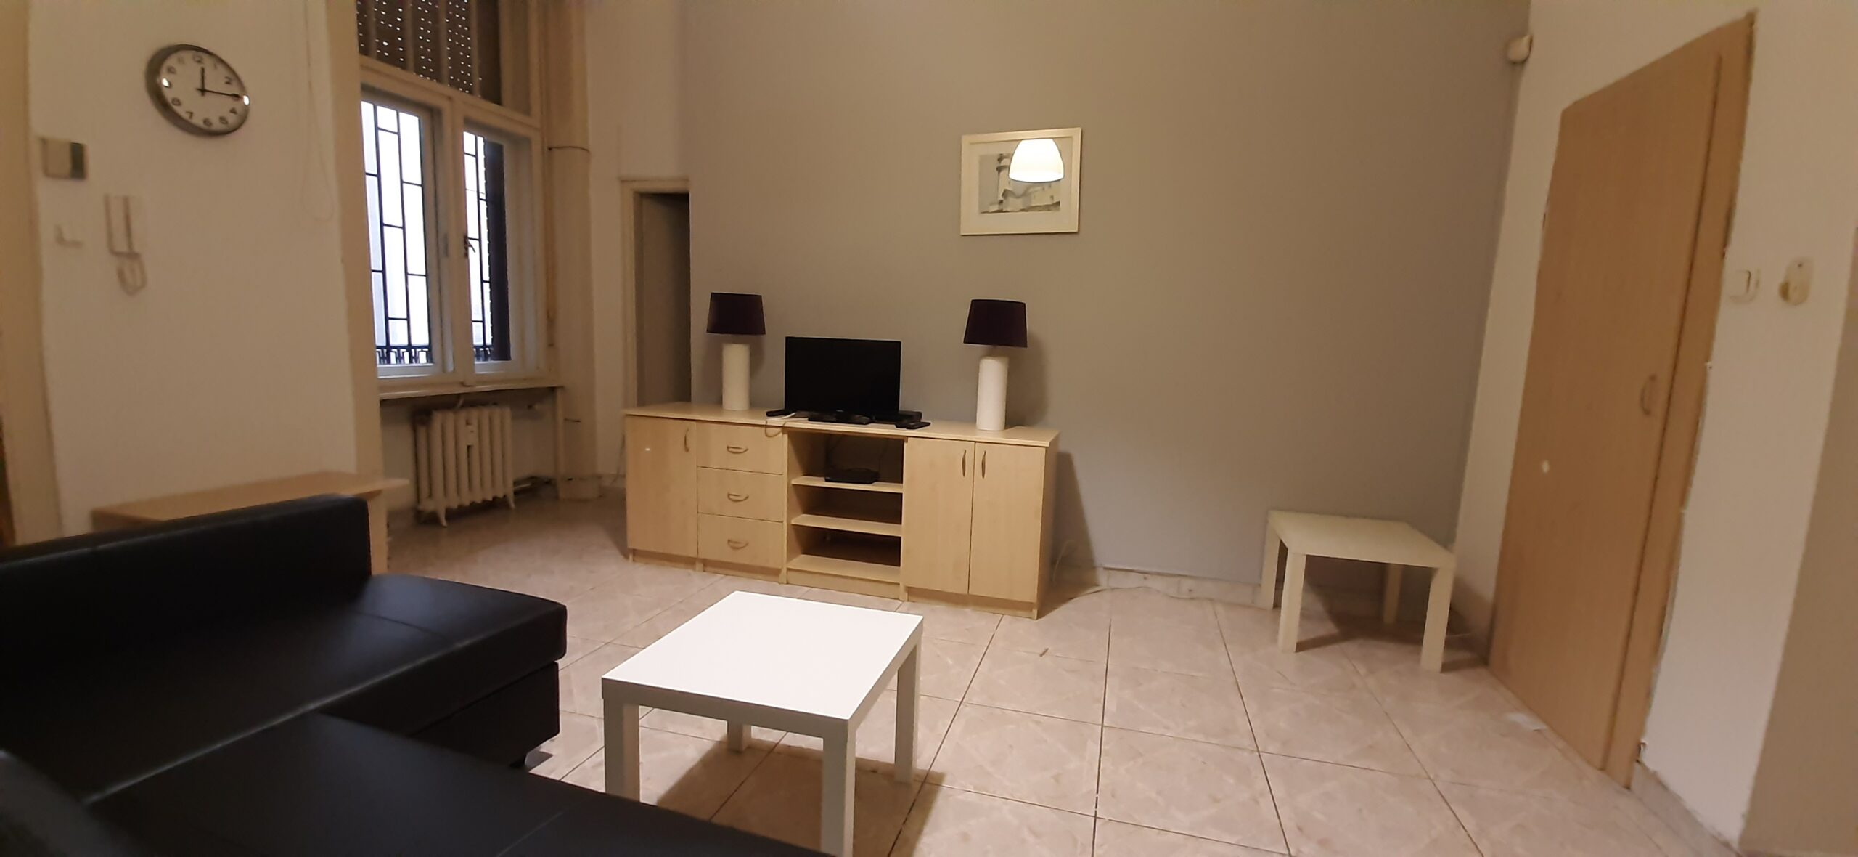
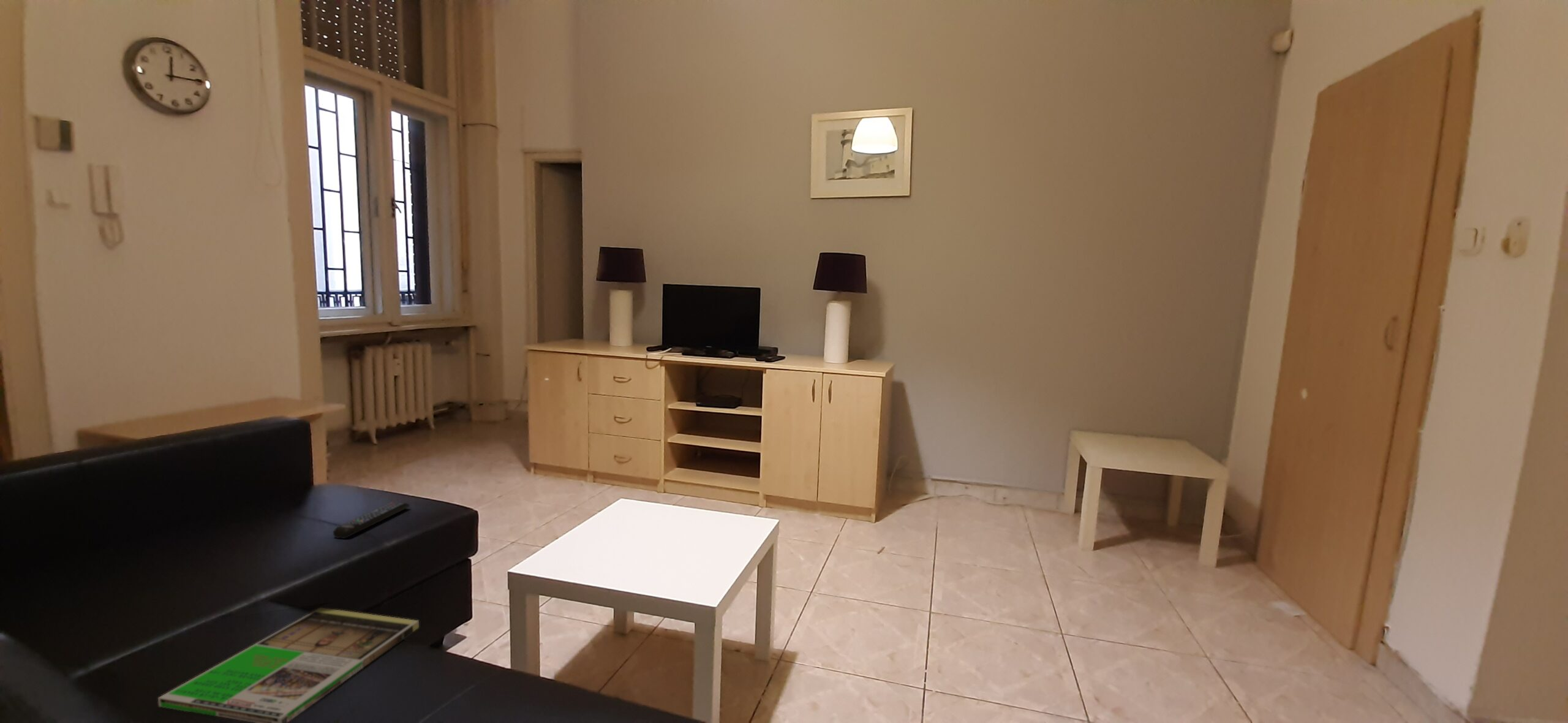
+ magazine [157,607,420,723]
+ remote control [333,502,410,539]
